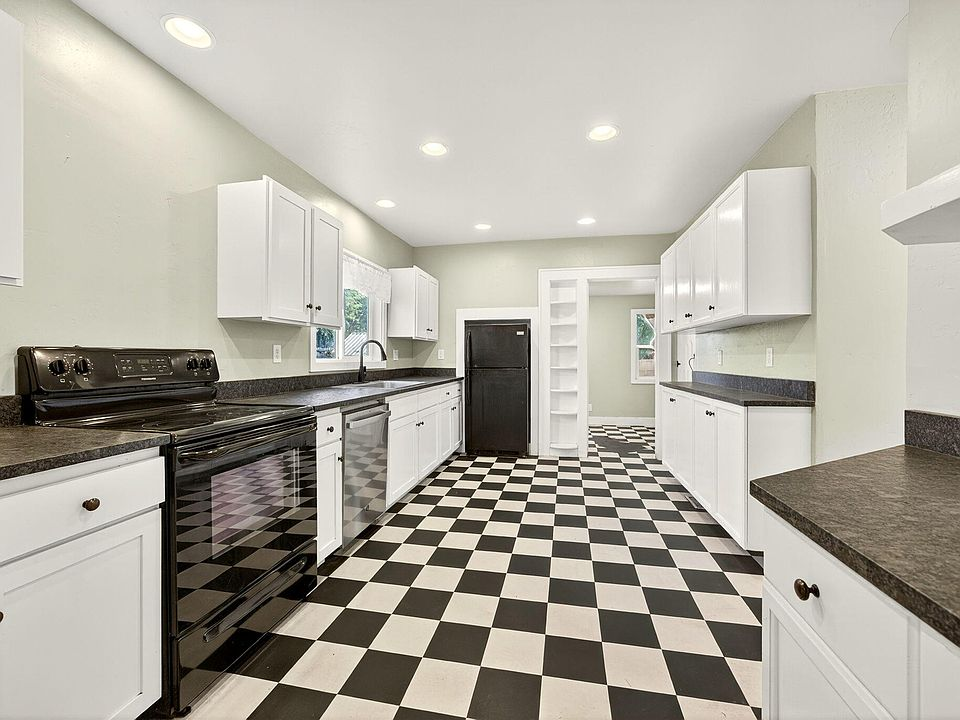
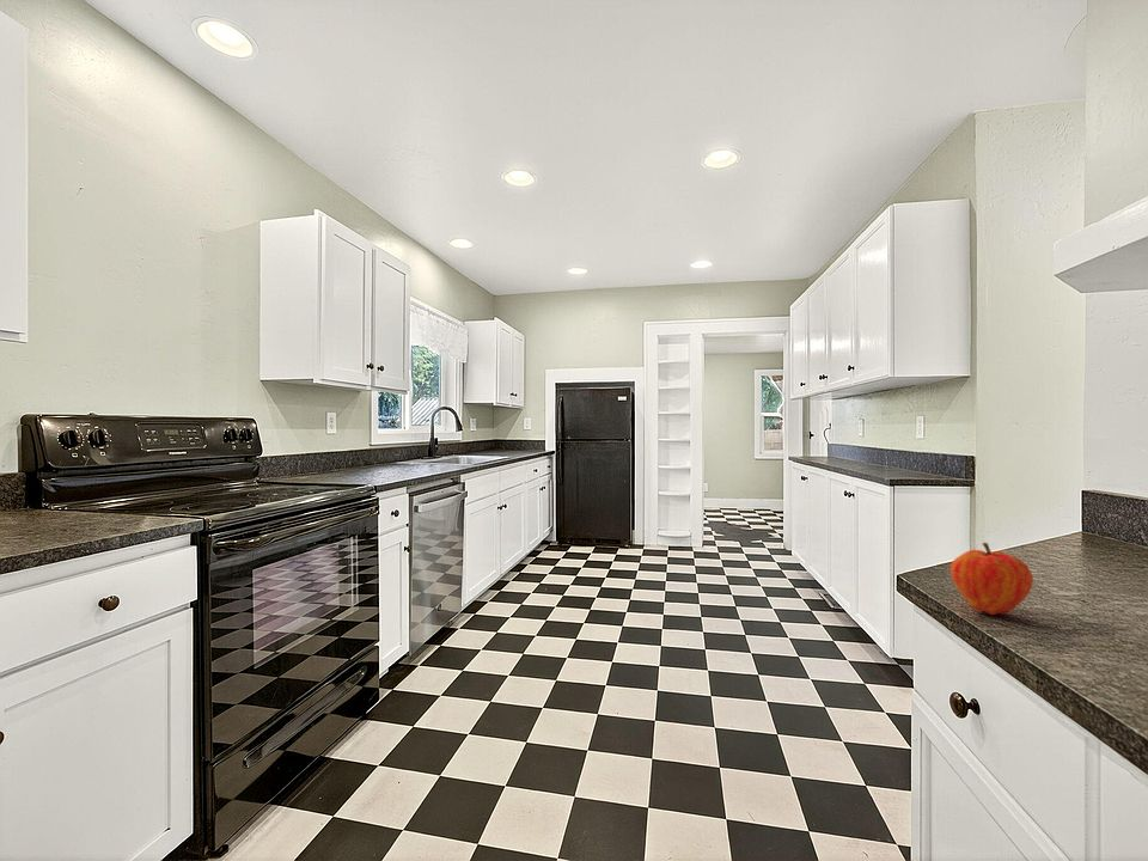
+ fruit [949,542,1034,616]
